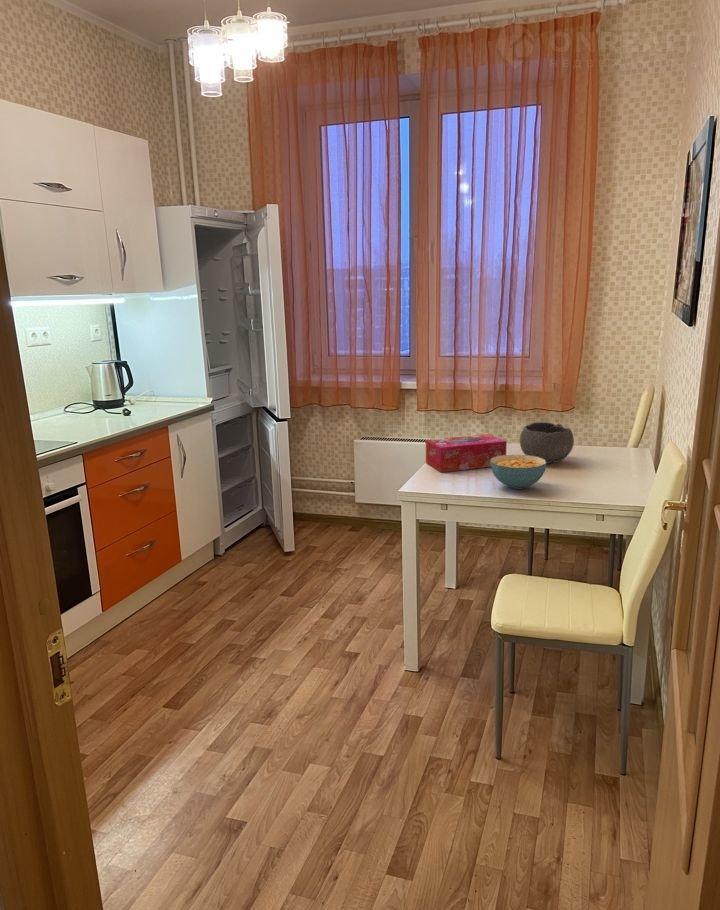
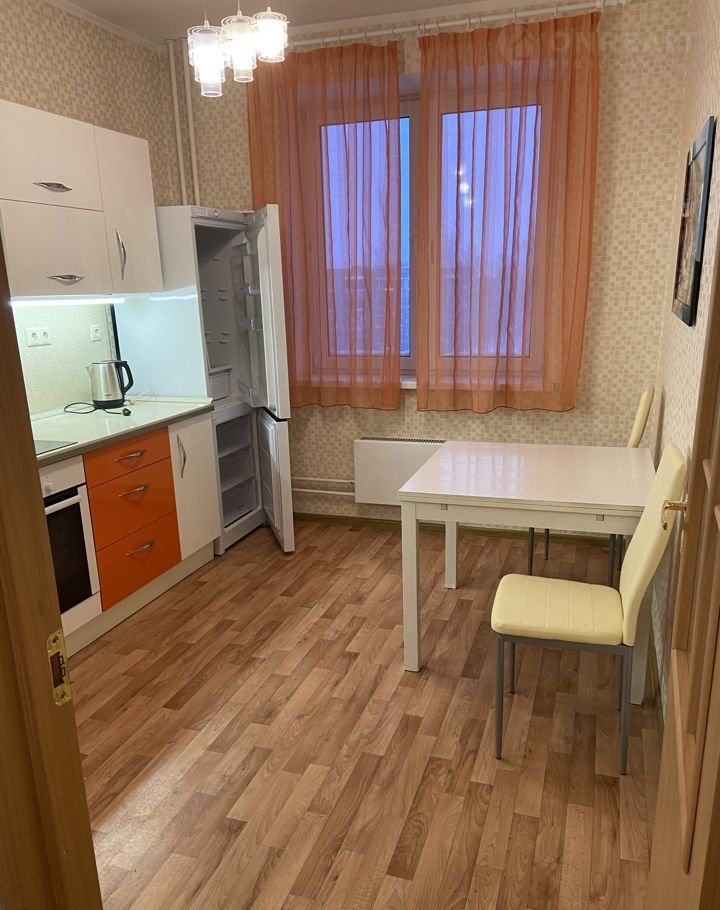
- tissue box [425,433,508,473]
- bowl [519,421,575,465]
- cereal bowl [491,454,547,490]
